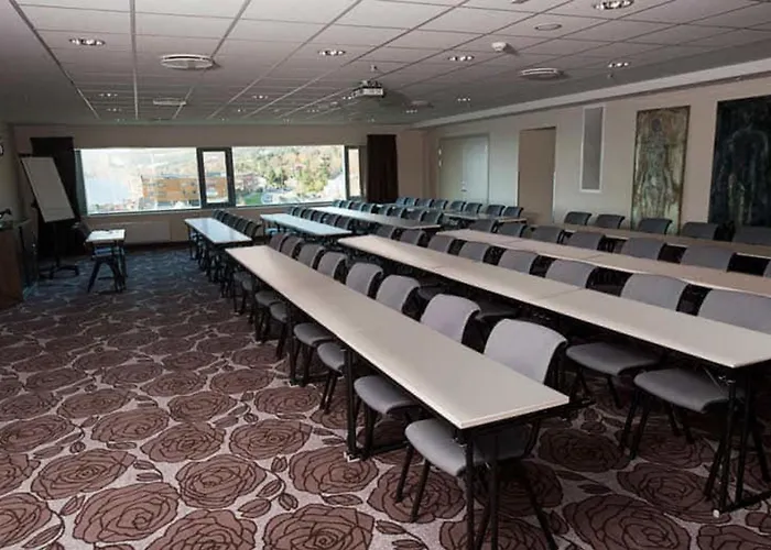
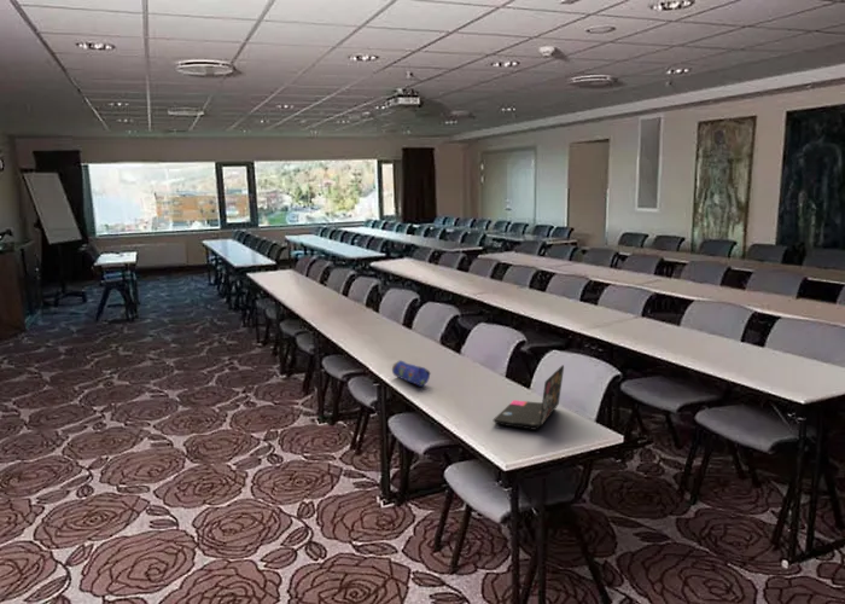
+ laptop [491,364,565,431]
+ pencil case [391,359,432,388]
